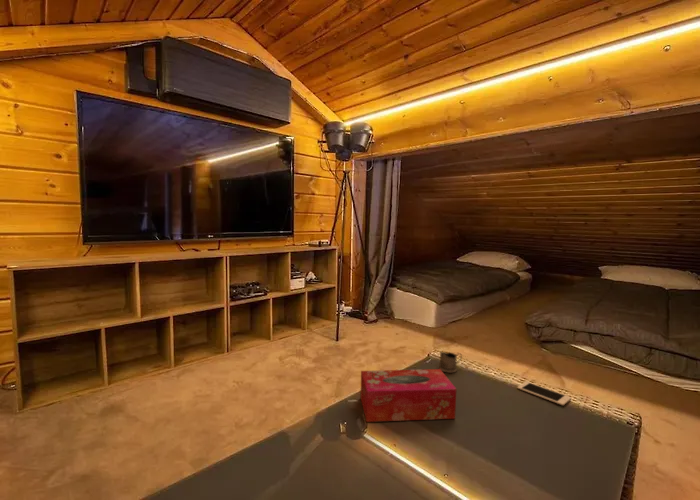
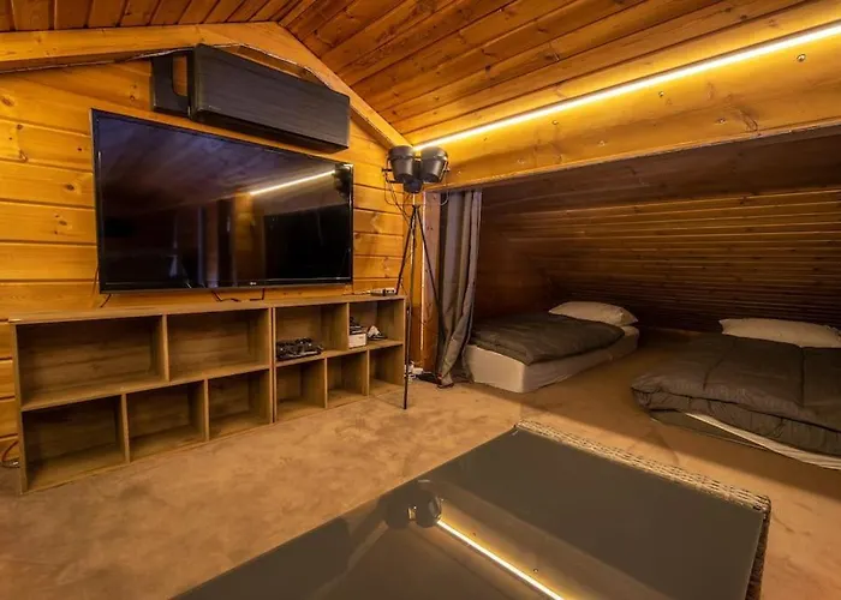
- cell phone [517,381,572,406]
- tea glass holder [438,351,463,374]
- tissue box [359,368,458,423]
